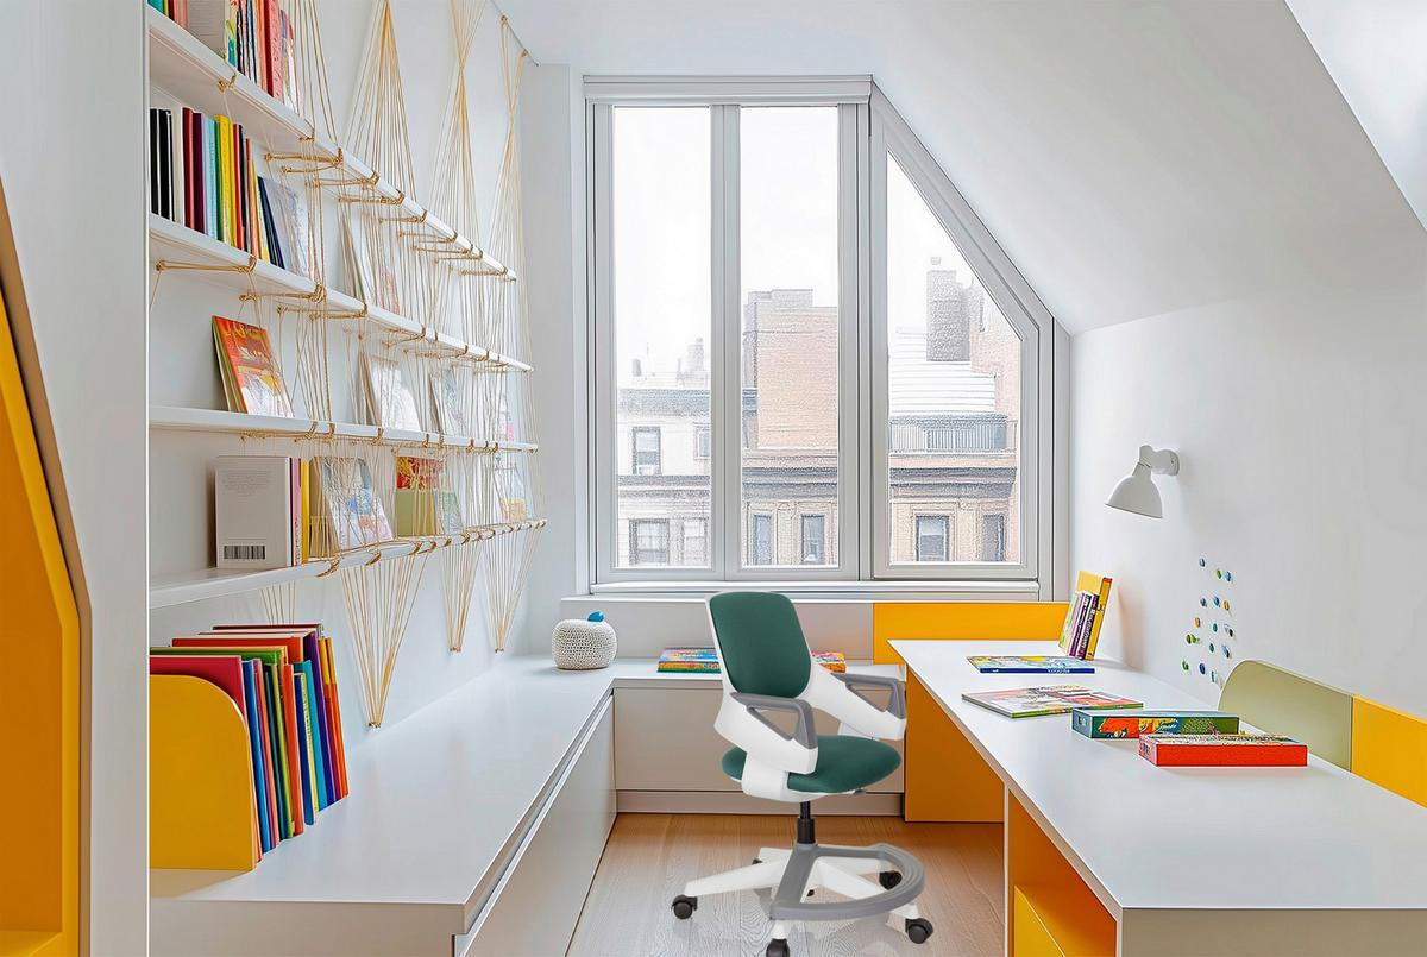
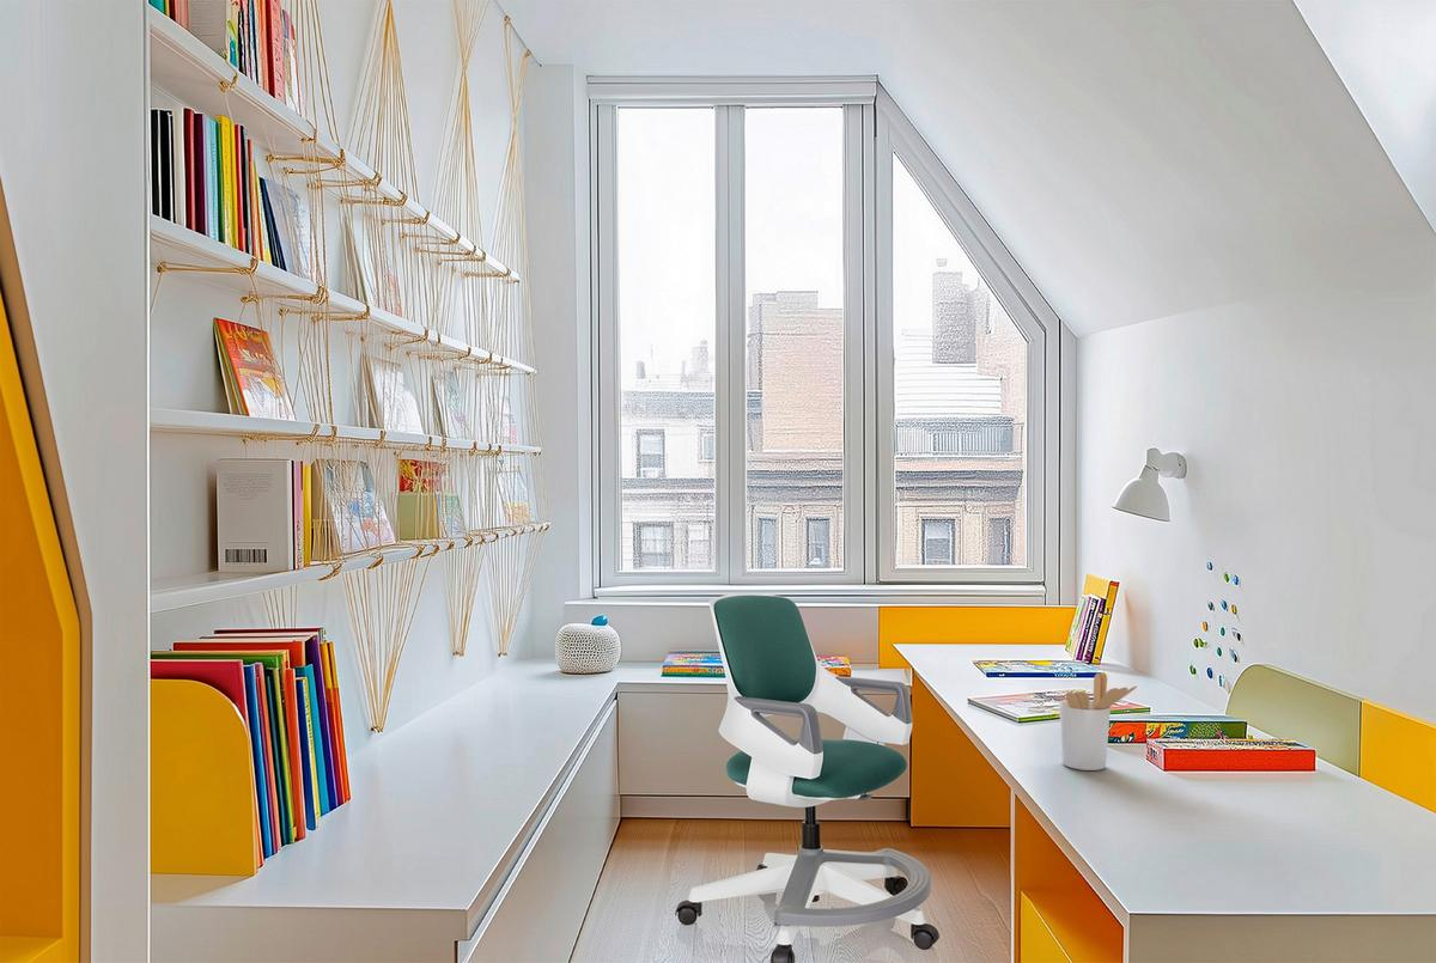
+ utensil holder [1058,671,1138,772]
